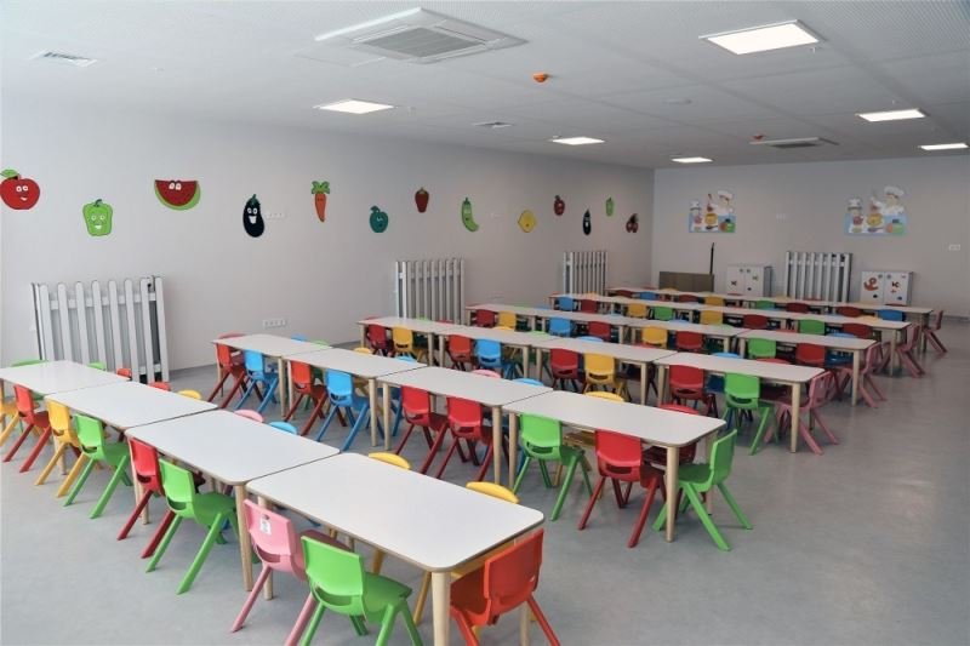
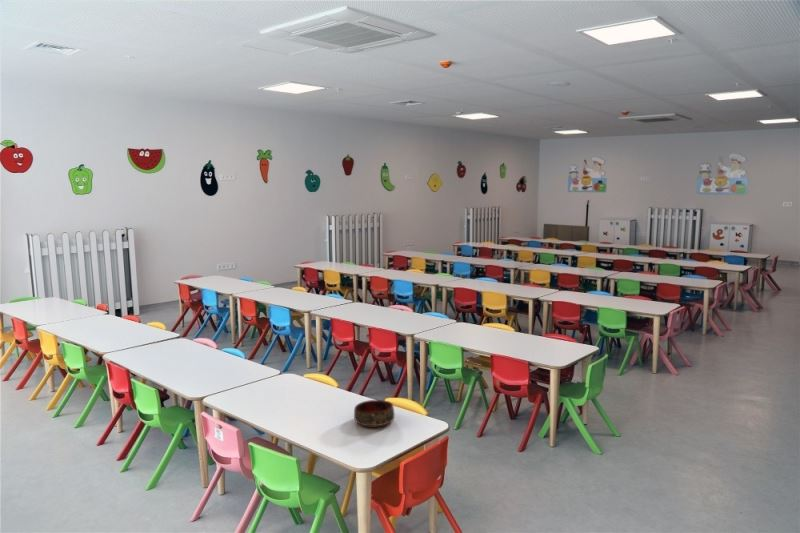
+ bowl [353,399,396,427]
